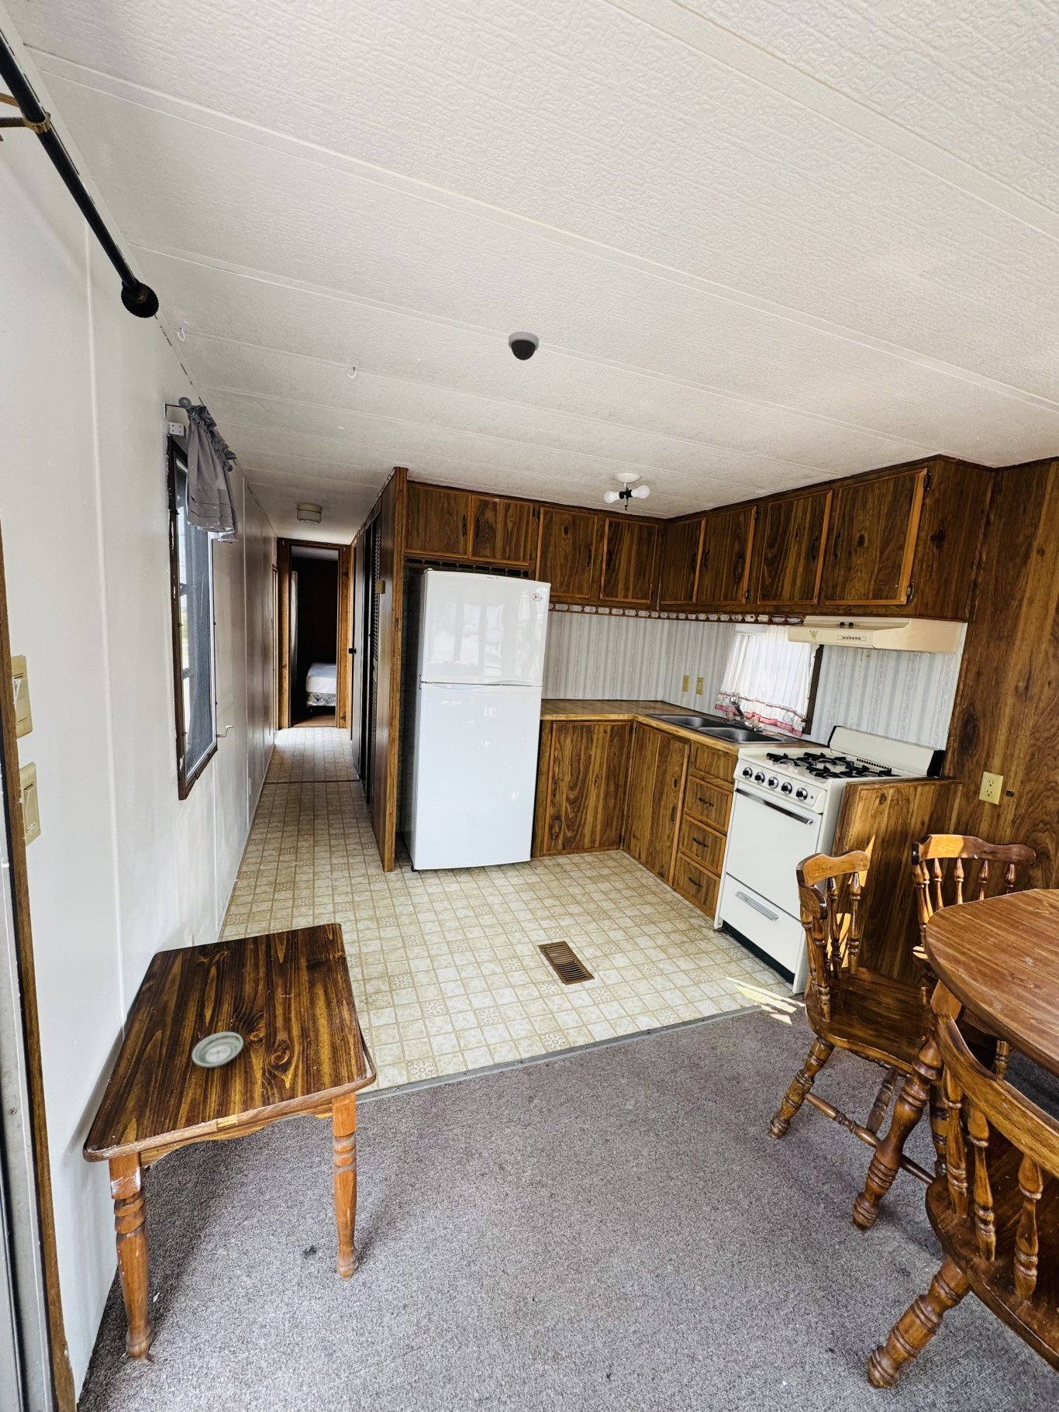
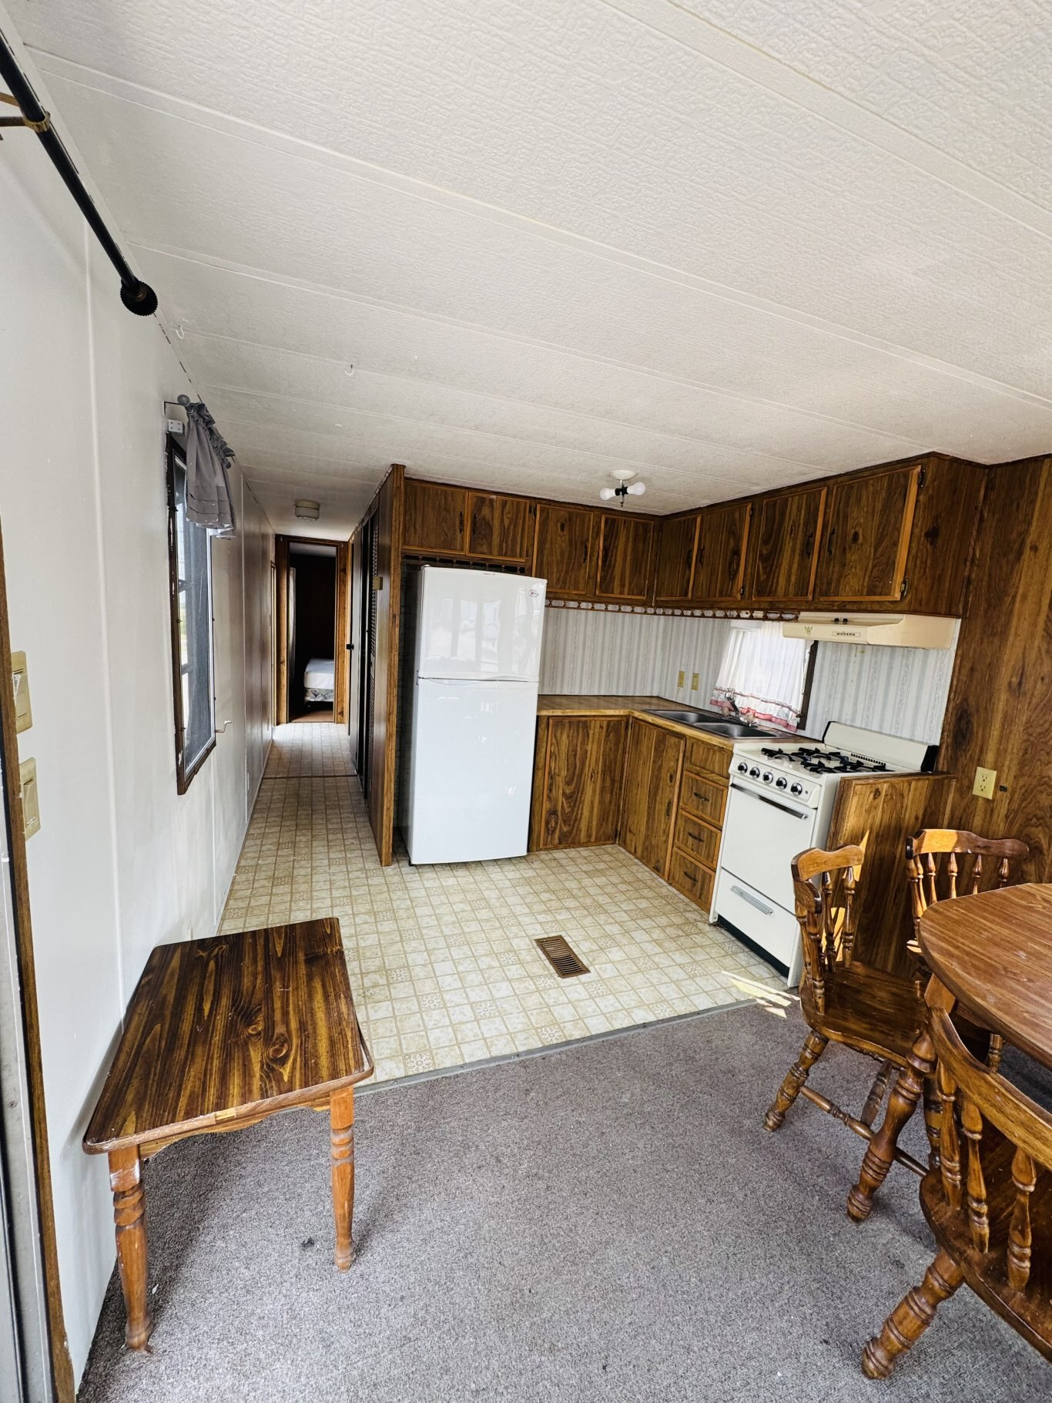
- saucer [191,1031,245,1068]
- dome security camera [507,332,540,362]
